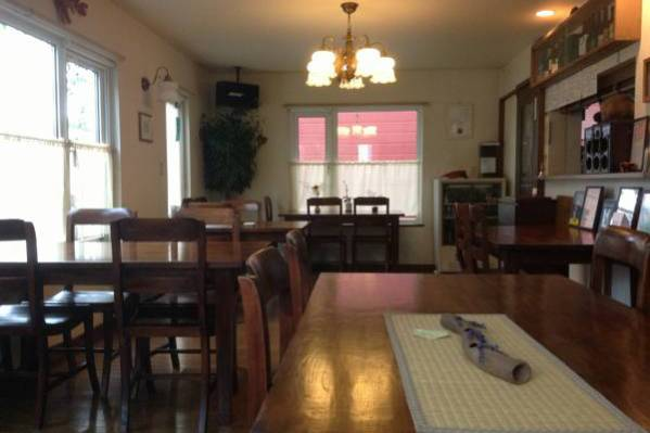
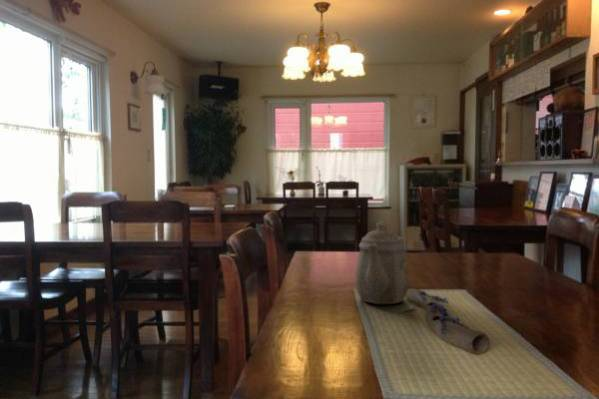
+ teapot [355,222,409,305]
